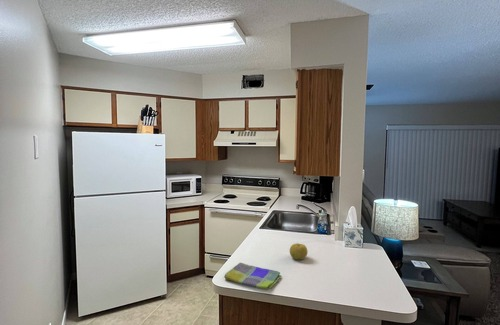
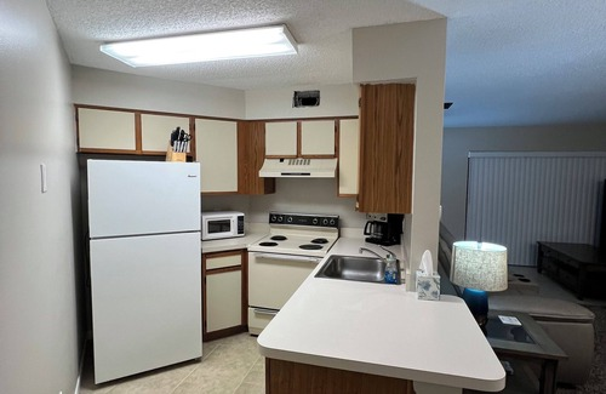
- fruit [289,242,309,260]
- dish towel [223,262,282,290]
